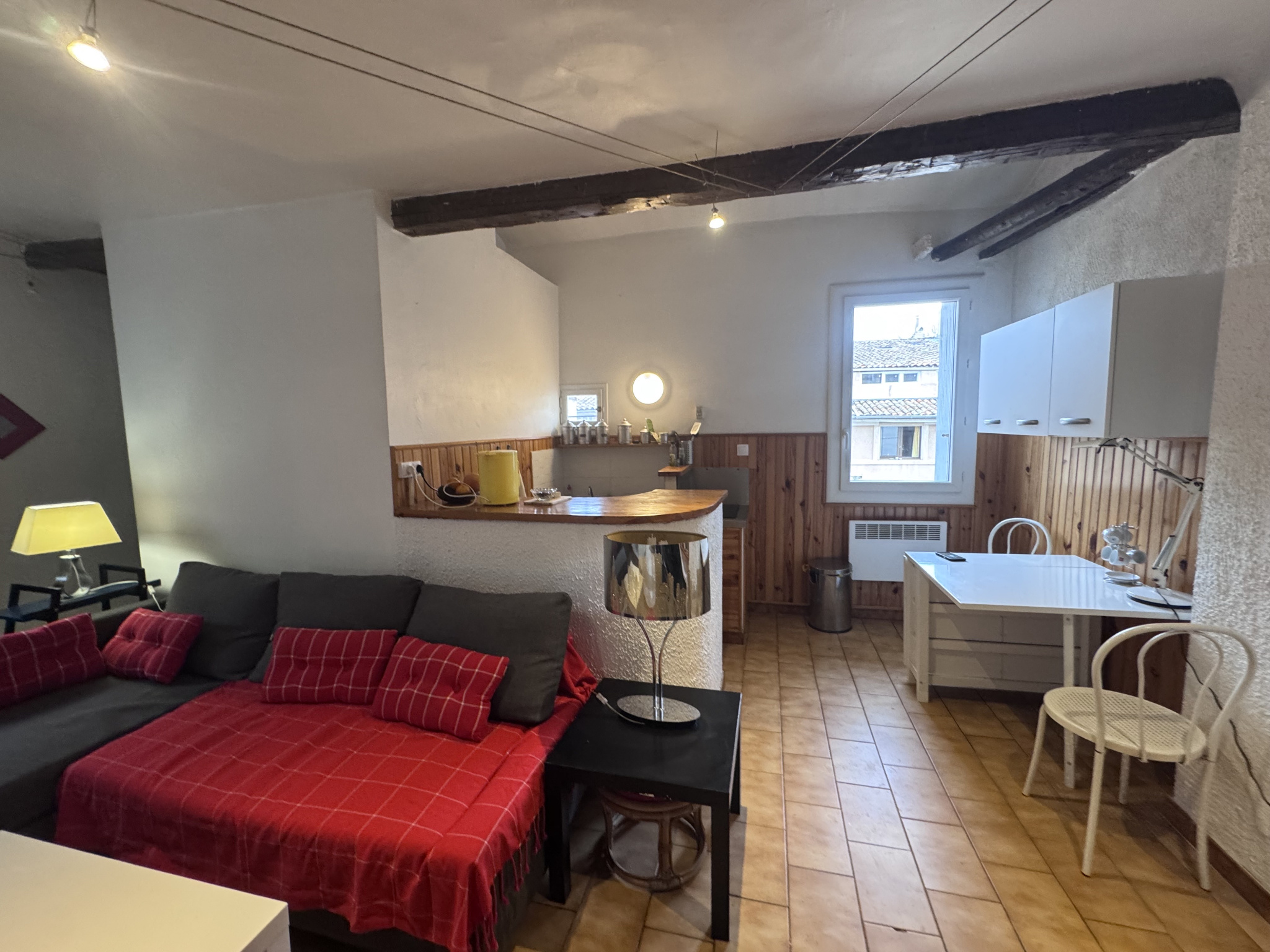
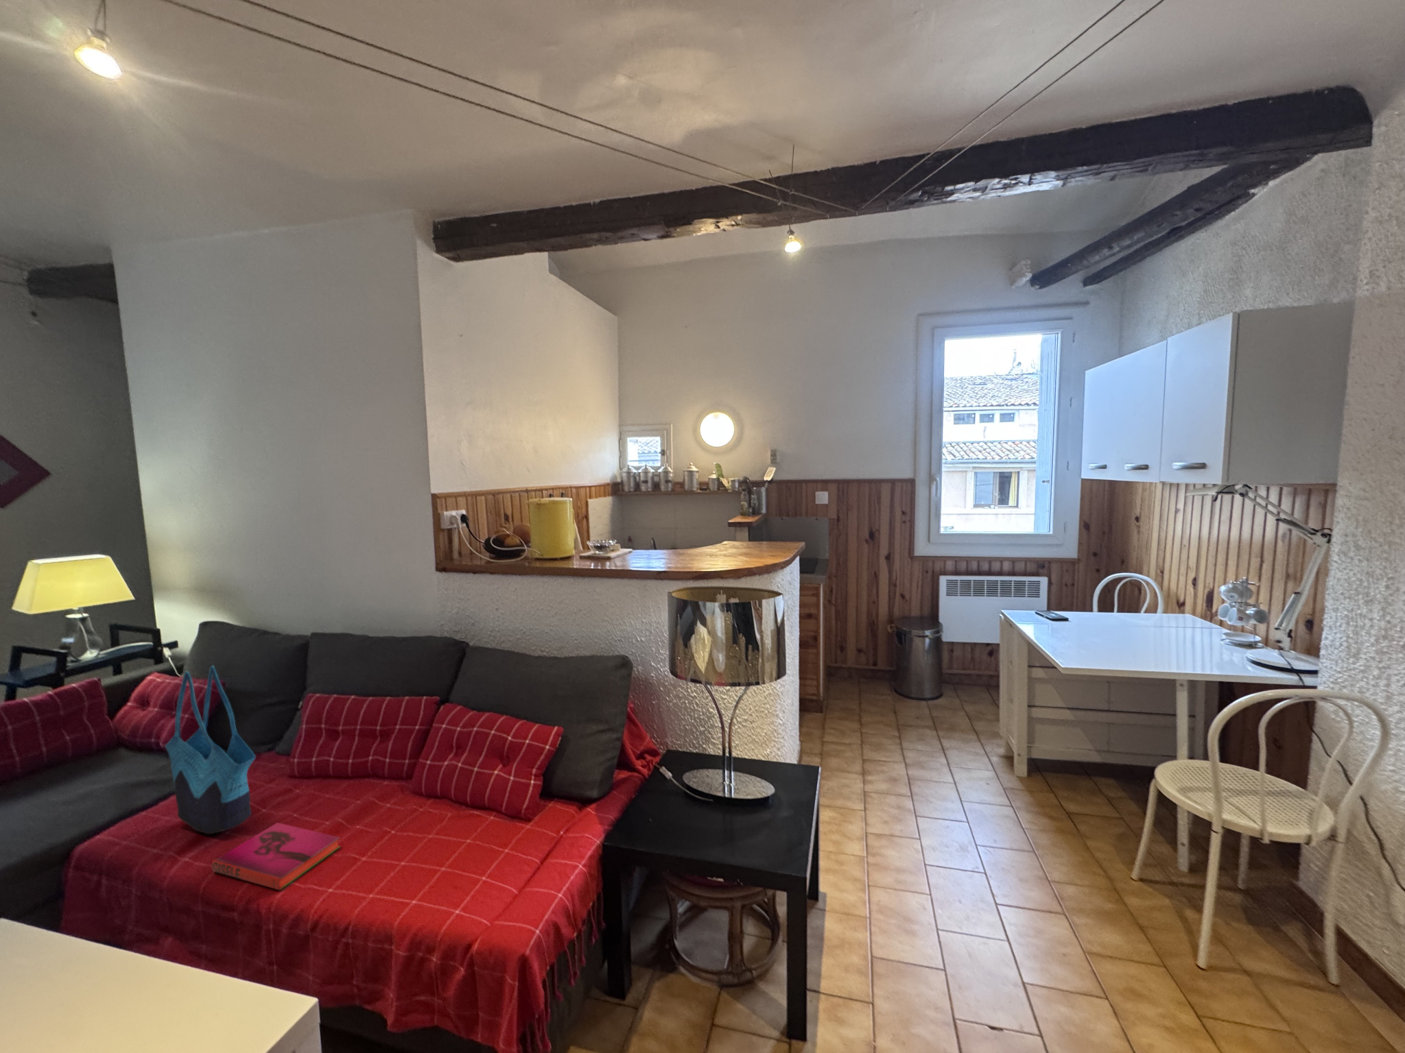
+ tote bag [164,665,256,834]
+ hardback book [211,822,341,892]
